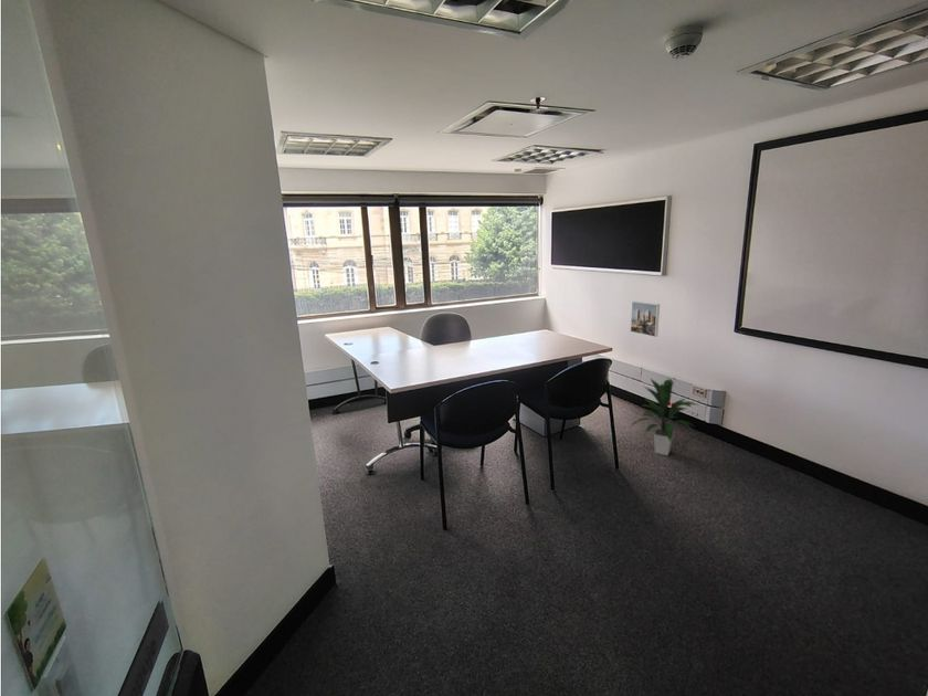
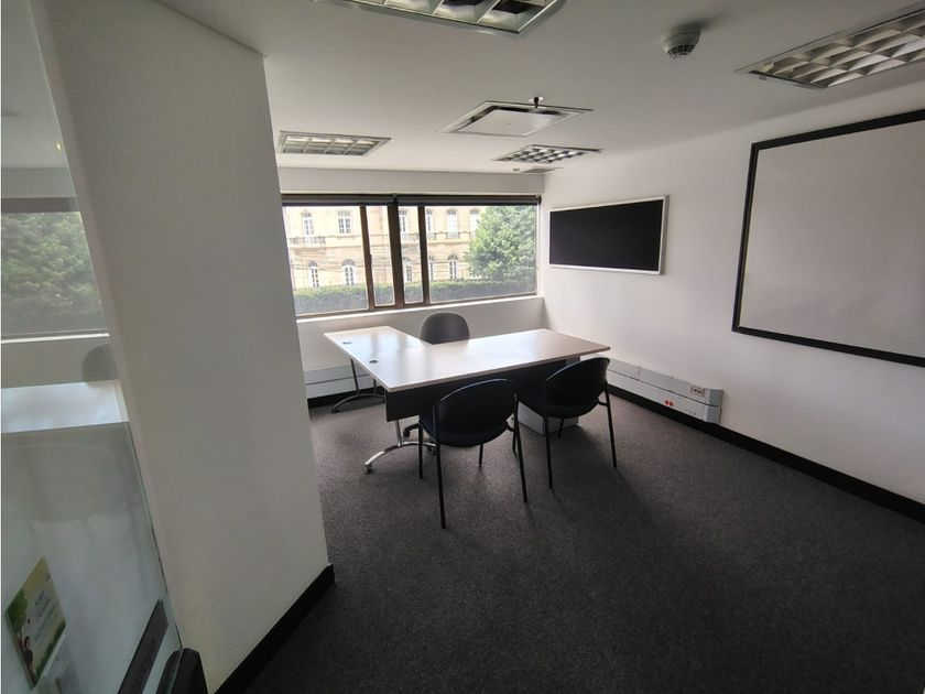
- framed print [630,300,661,338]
- indoor plant [630,378,700,456]
